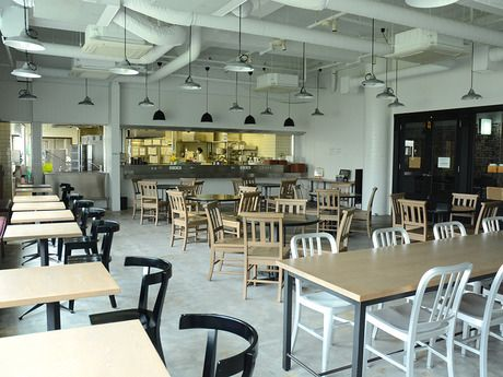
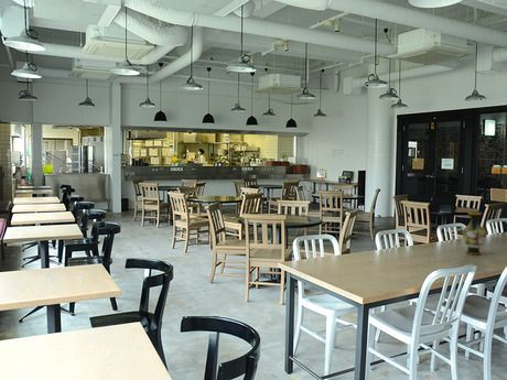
+ vase [461,211,487,256]
